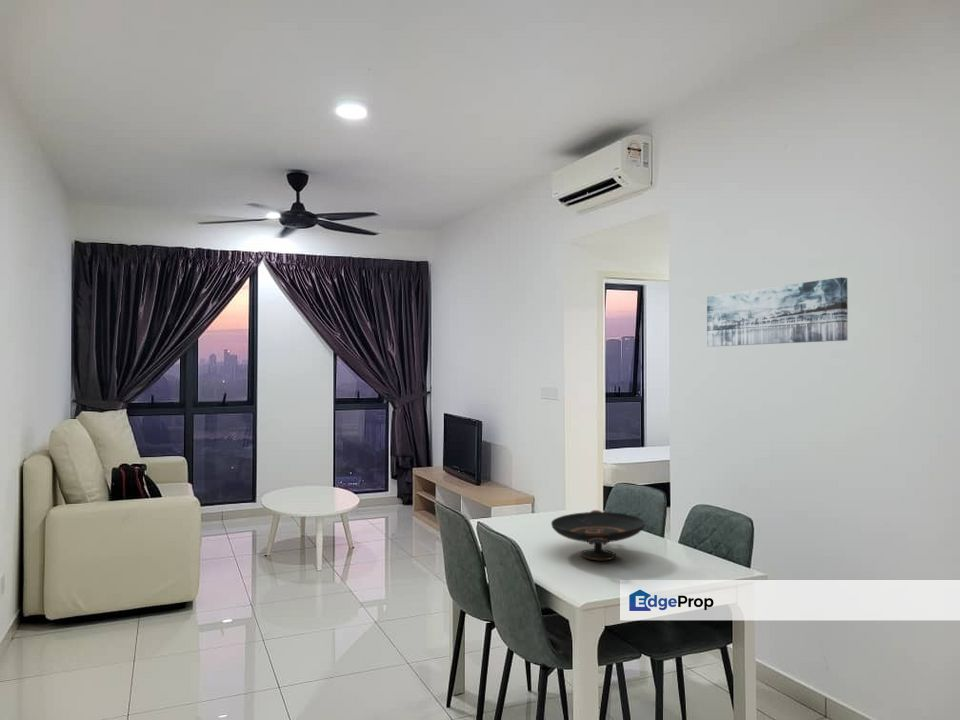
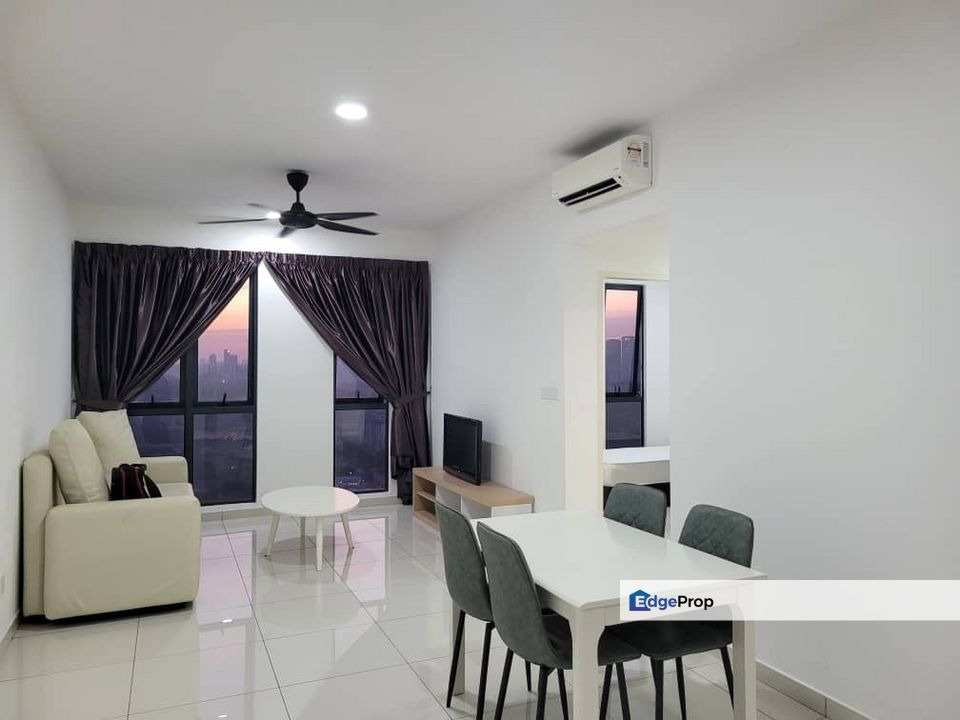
- wall art [706,276,849,347]
- decorative bowl [550,509,646,561]
